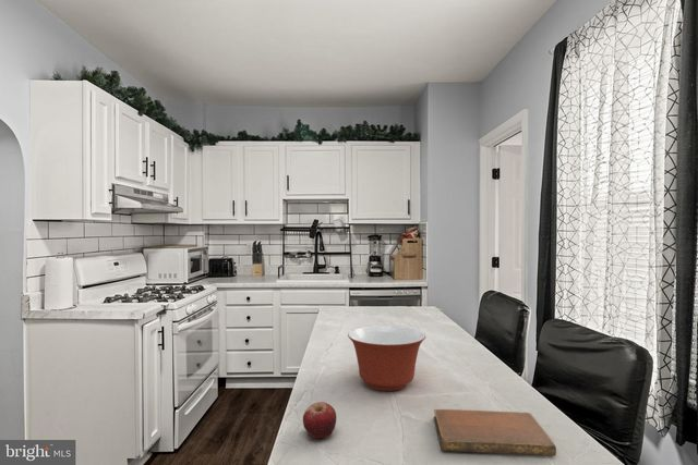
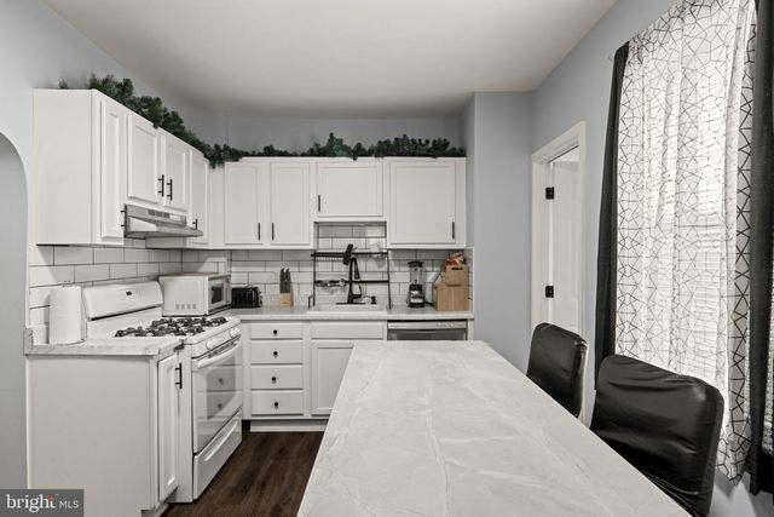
- notebook [433,408,557,457]
- mixing bowl [347,325,426,392]
- fruit [302,401,337,439]
